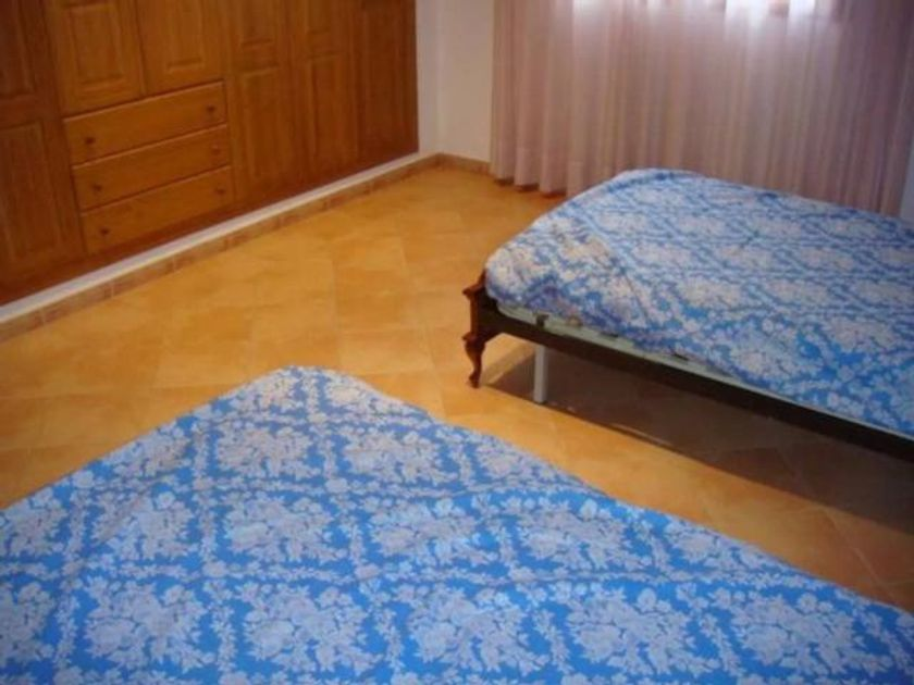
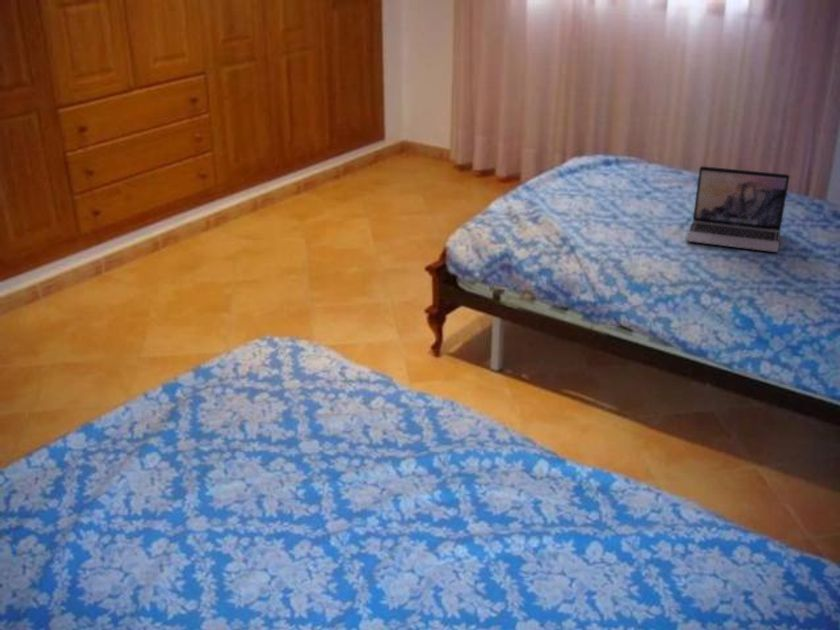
+ laptop [685,165,791,253]
